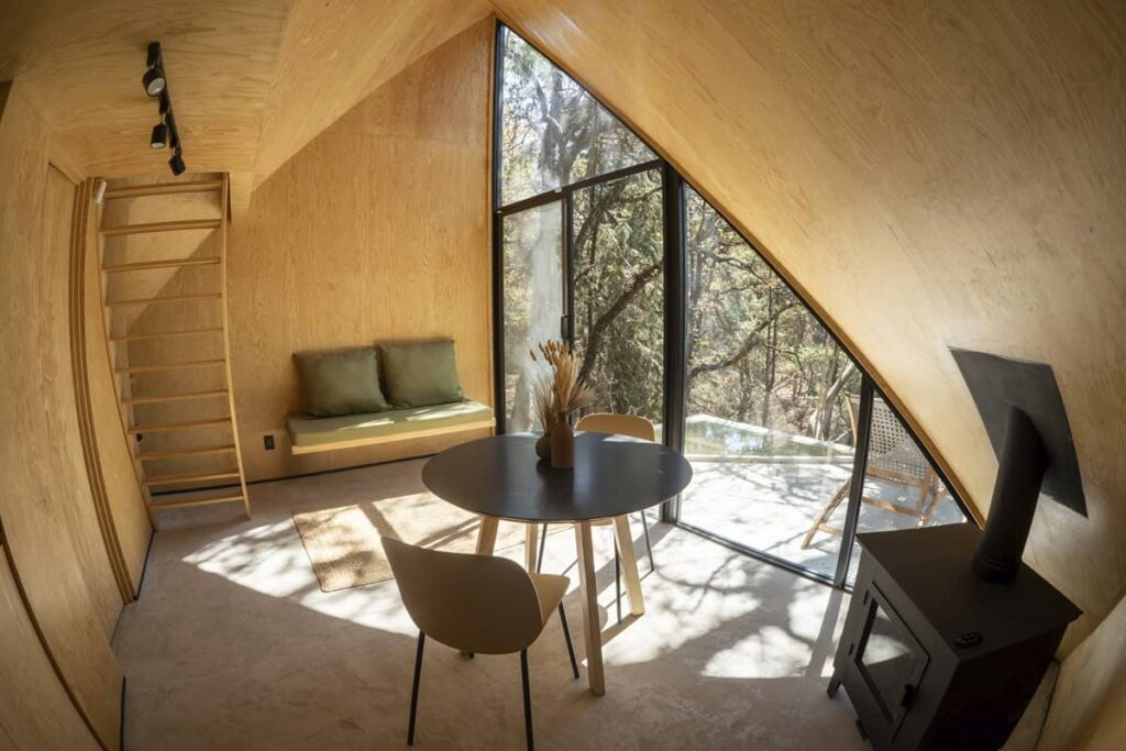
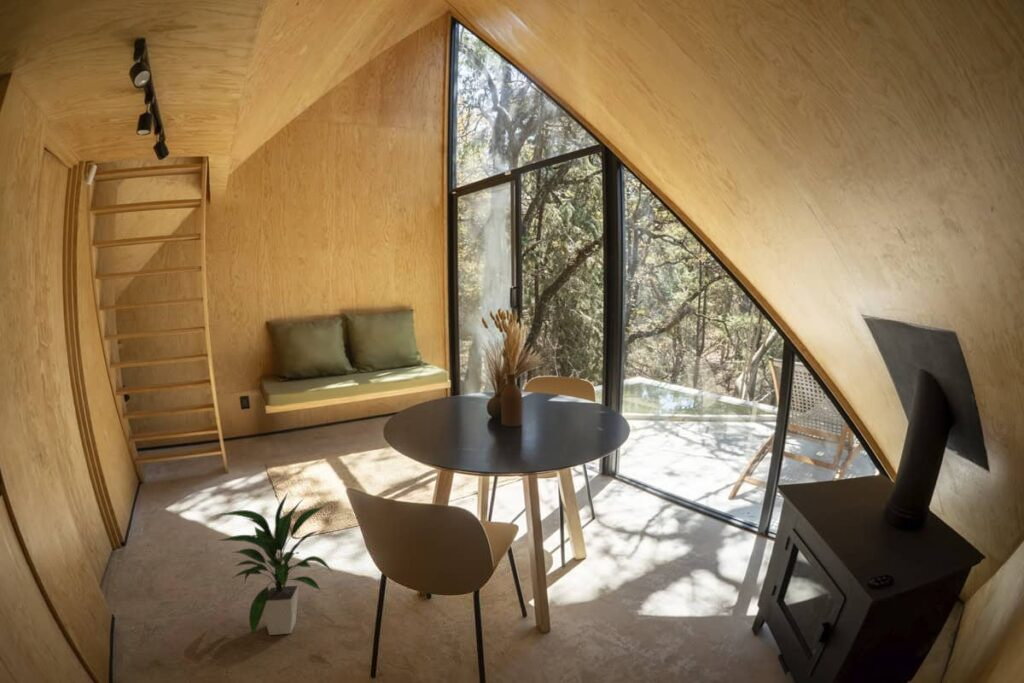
+ indoor plant [219,491,334,636]
